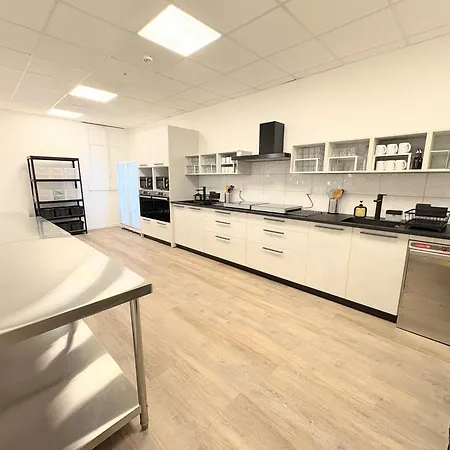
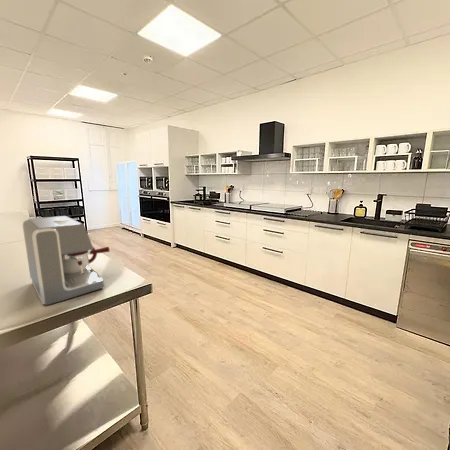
+ coffee maker [22,215,110,306]
